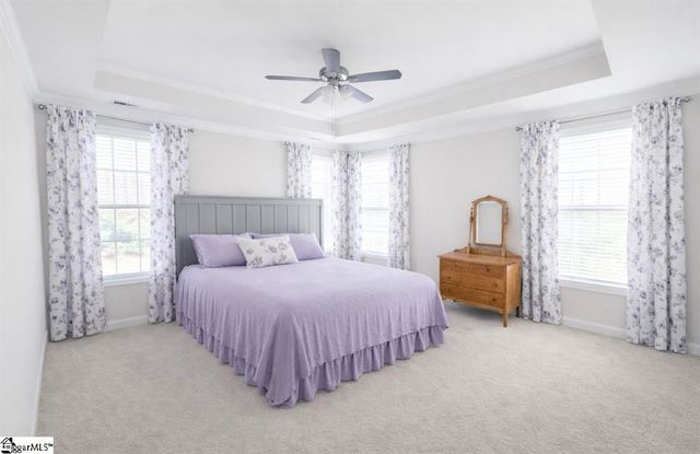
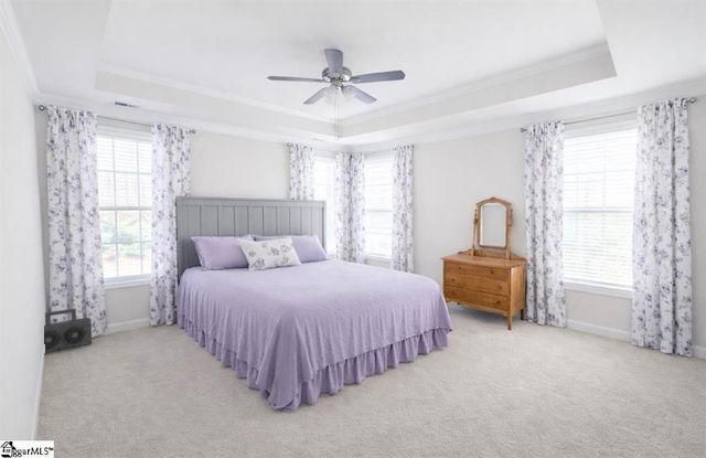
+ speaker [43,308,93,354]
